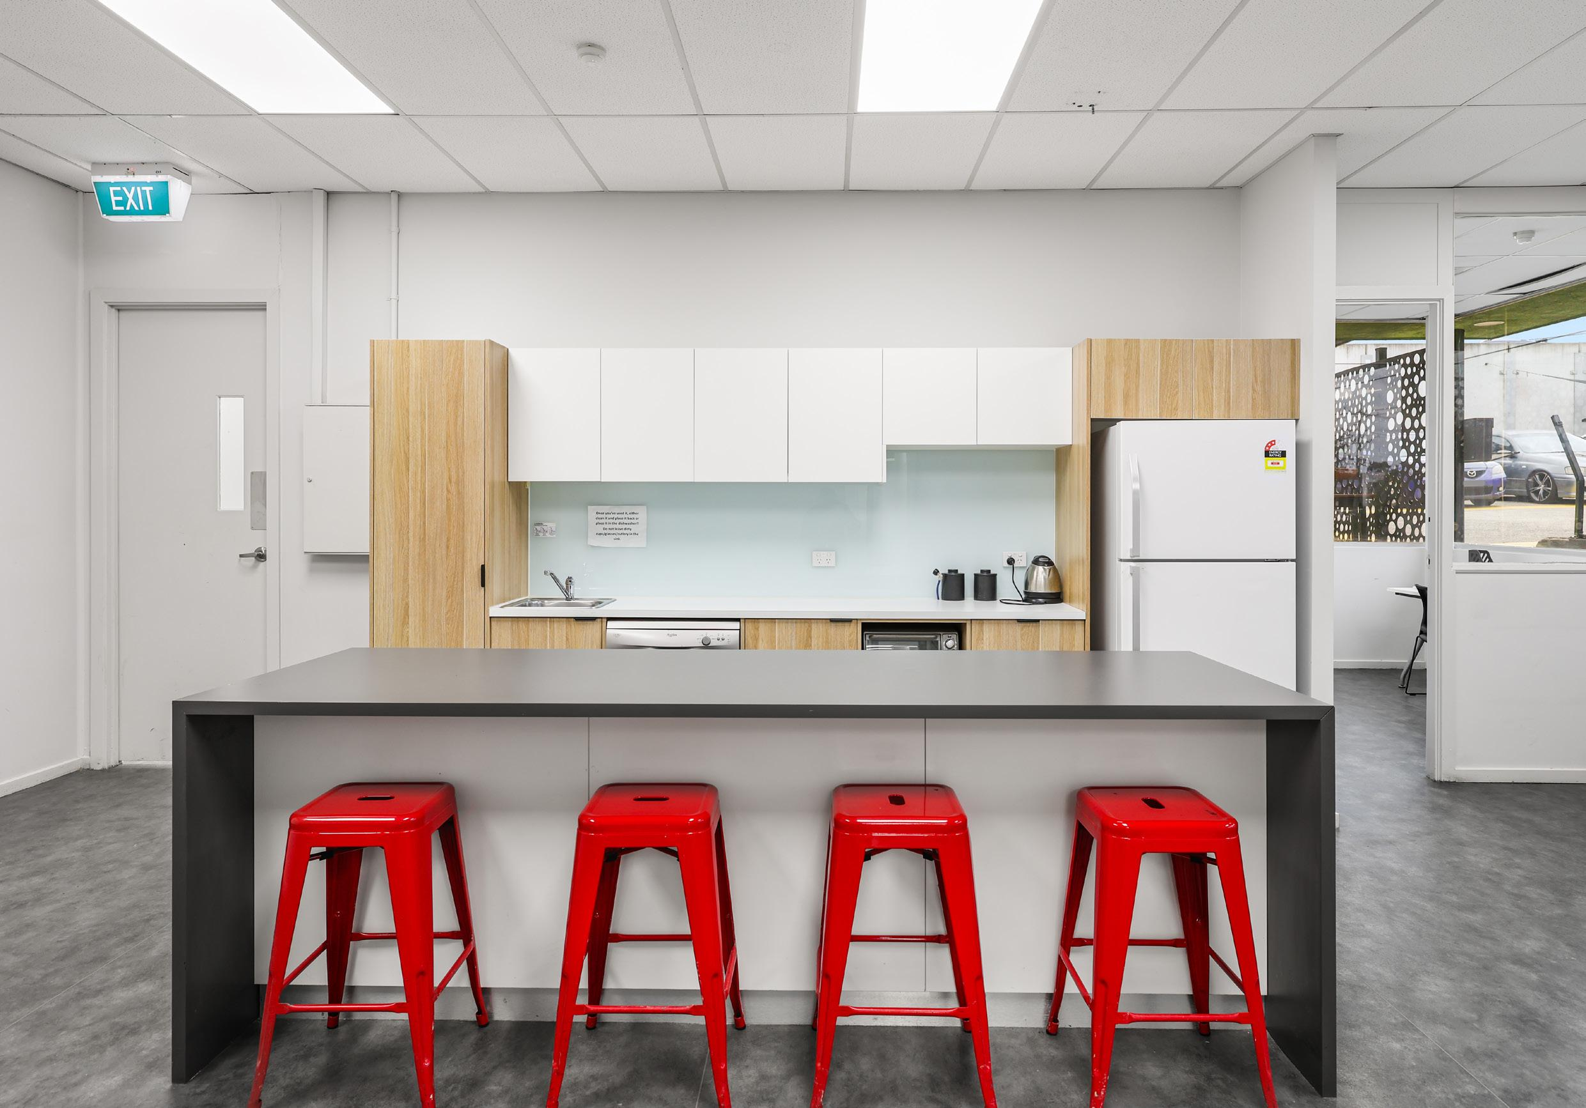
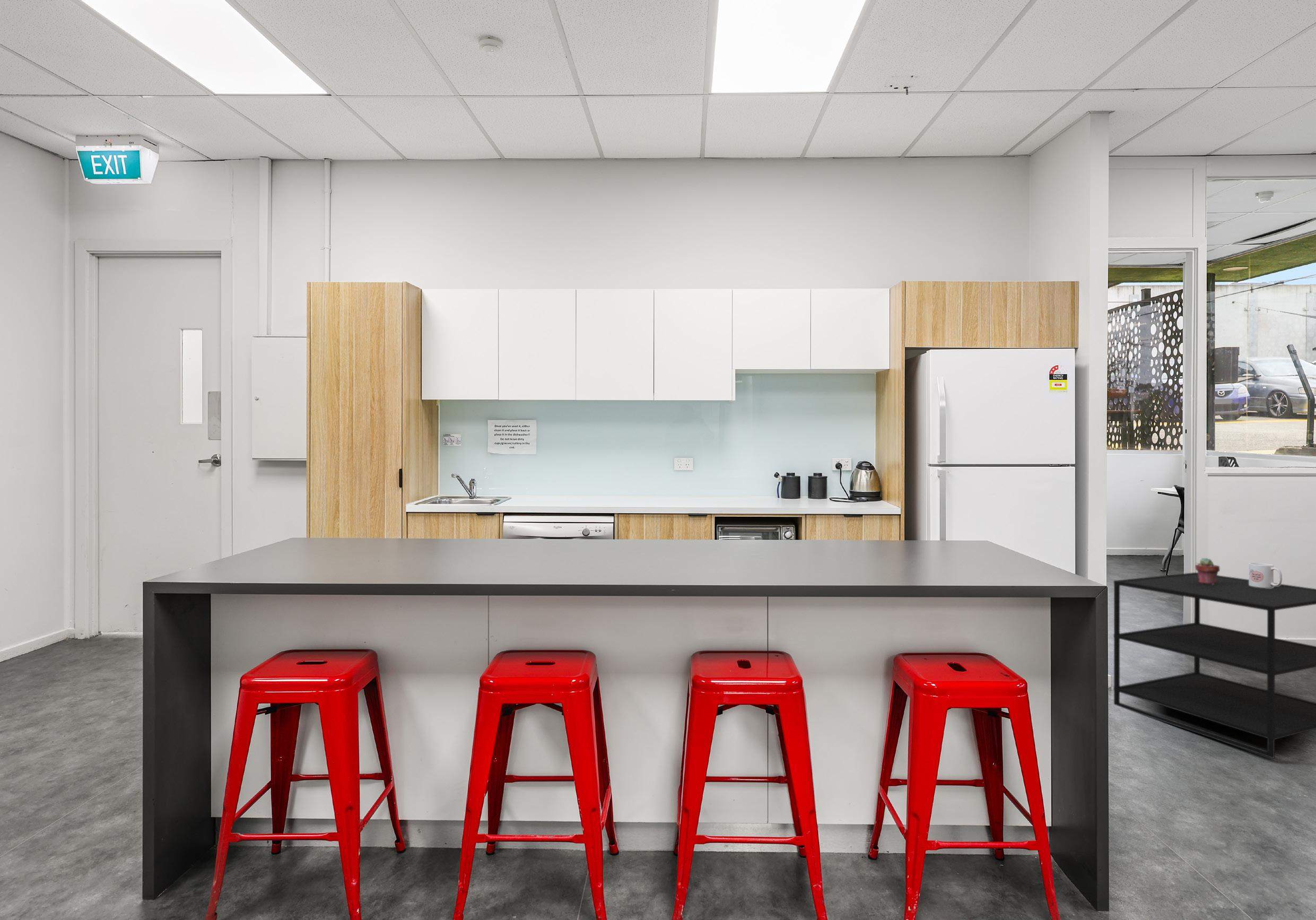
+ potted succulent [1195,557,1221,585]
+ side table [1113,572,1316,759]
+ mug [1249,562,1283,588]
